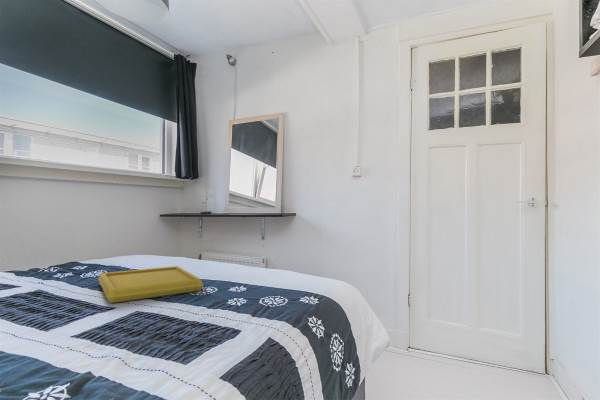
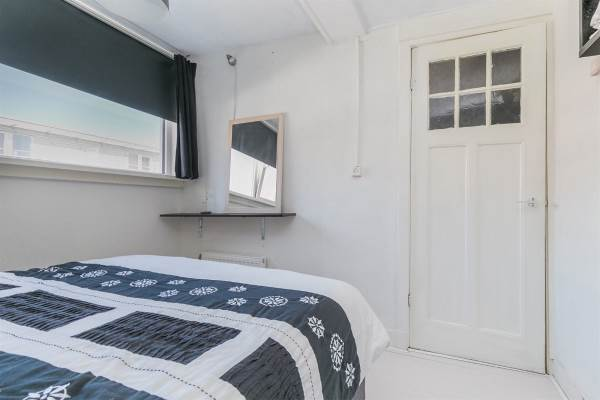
- serving tray [97,265,204,304]
